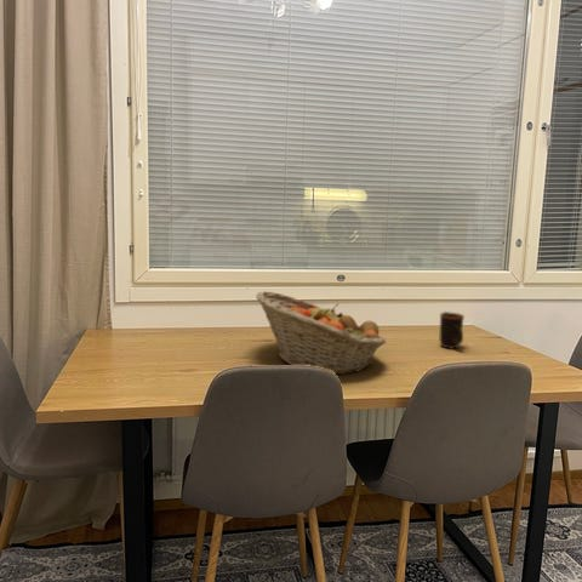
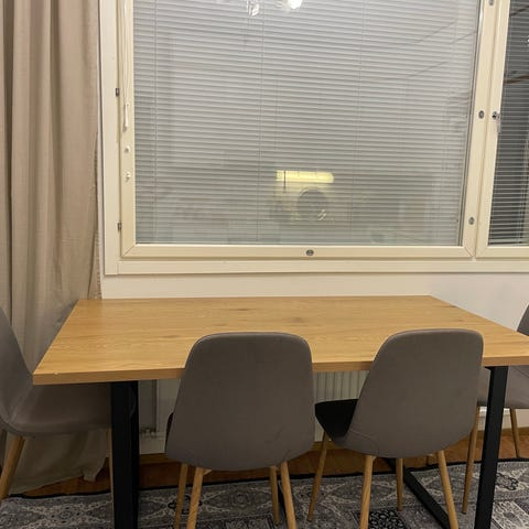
- mug [439,310,466,350]
- fruit basket [255,290,387,376]
